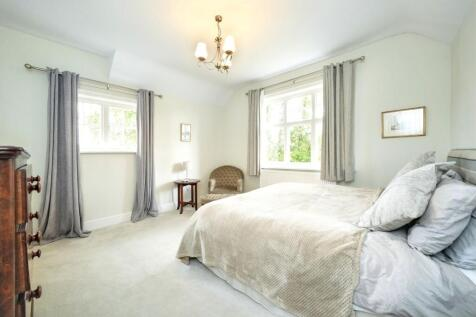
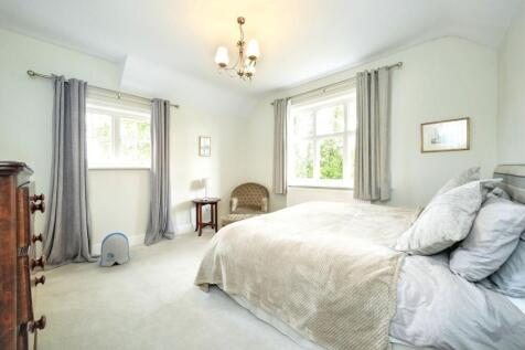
+ sun visor [99,232,131,267]
